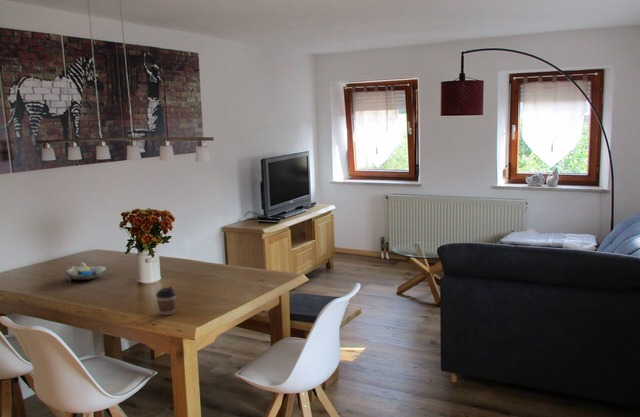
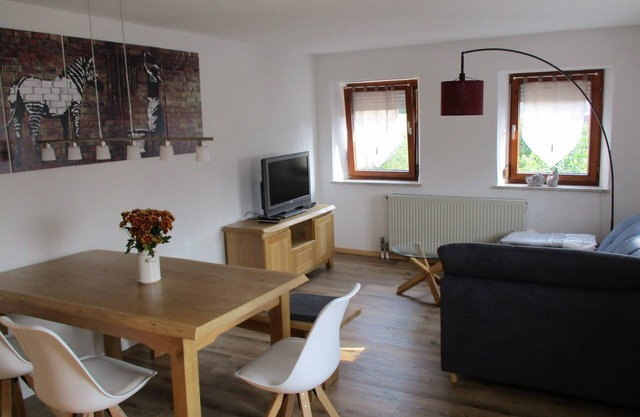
- coffee cup [155,286,177,316]
- decorative bowl [63,261,108,282]
